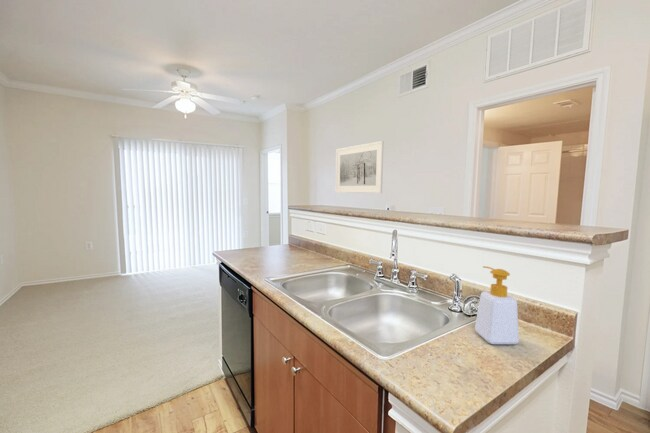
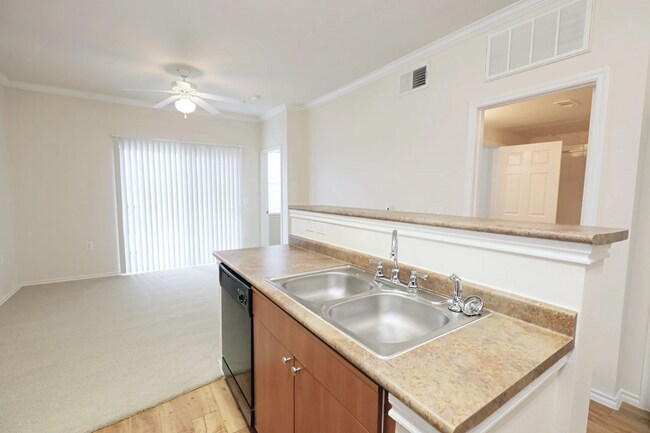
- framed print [335,140,385,194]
- soap bottle [474,265,520,345]
